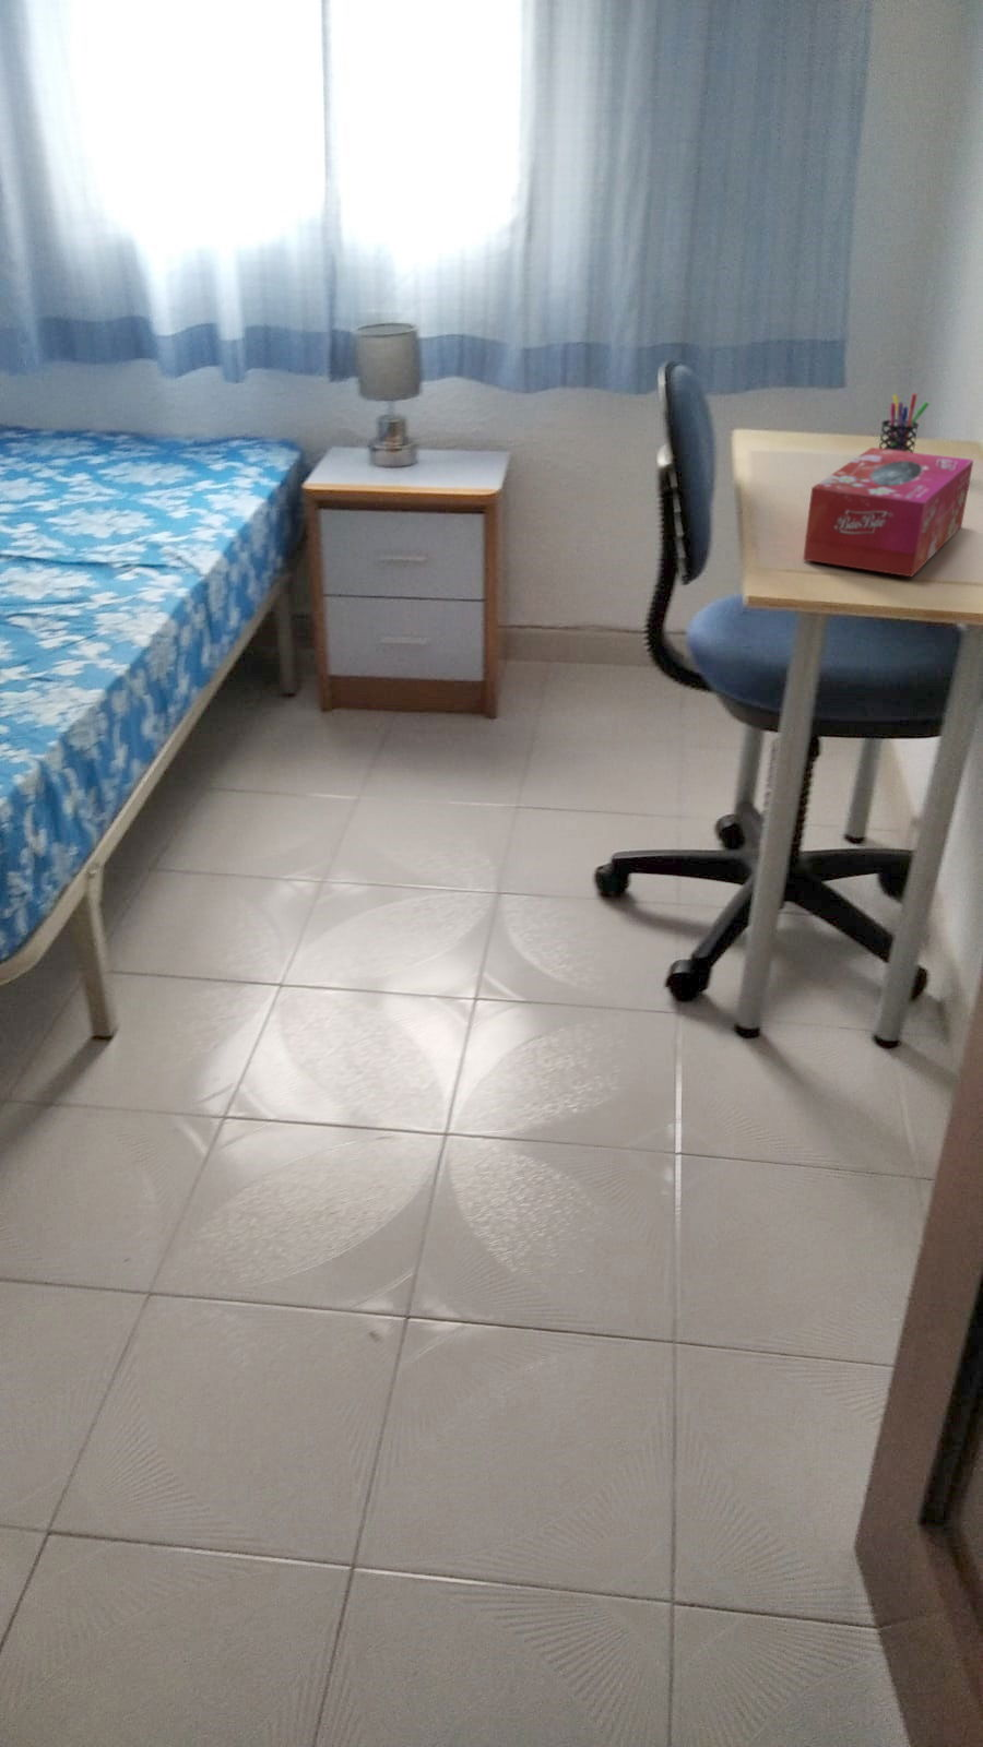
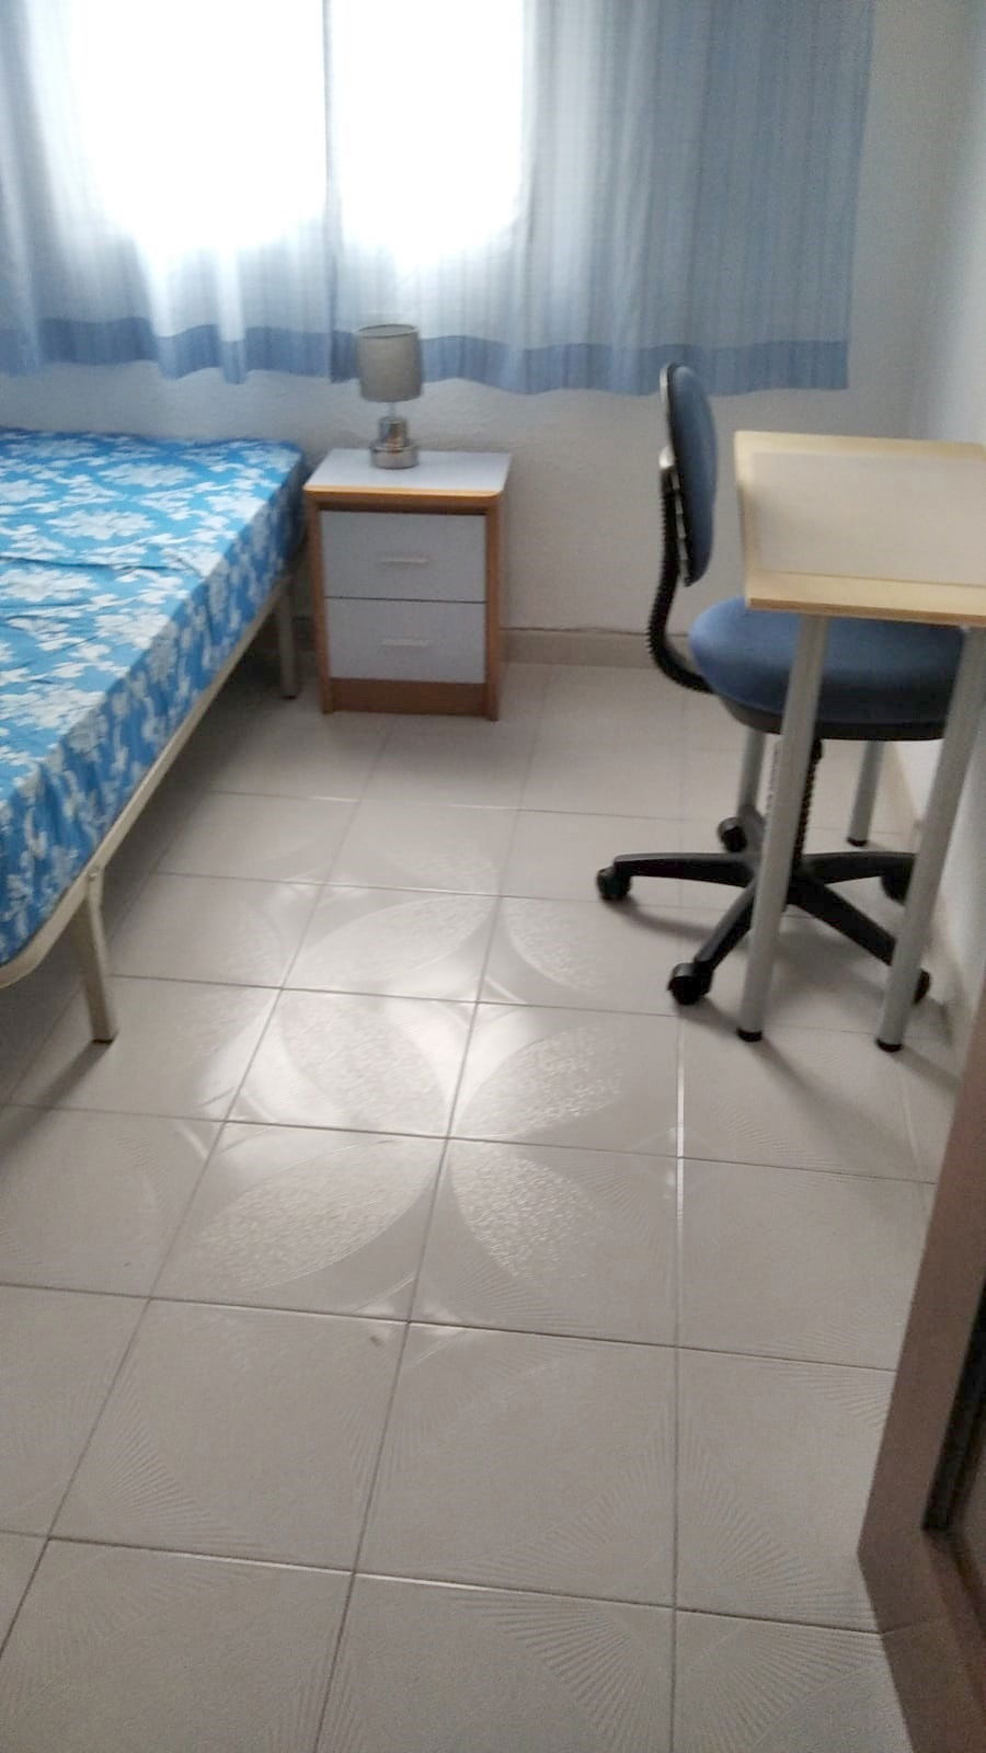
- tissue box [802,446,975,577]
- pen holder [879,394,930,452]
